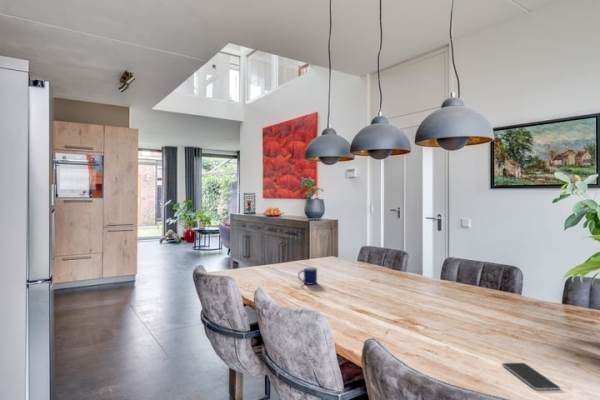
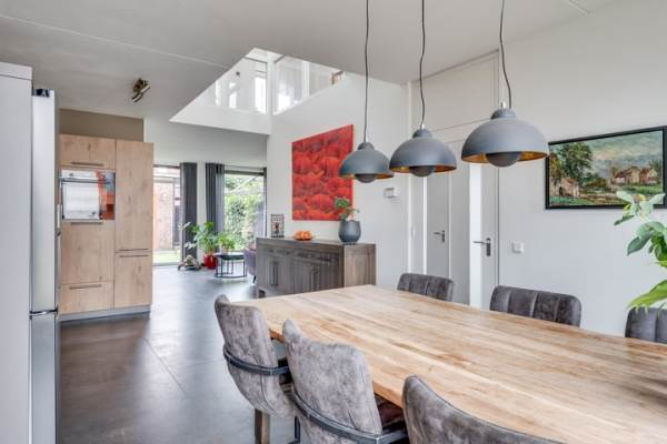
- smartphone [502,362,561,391]
- mug [297,266,318,286]
